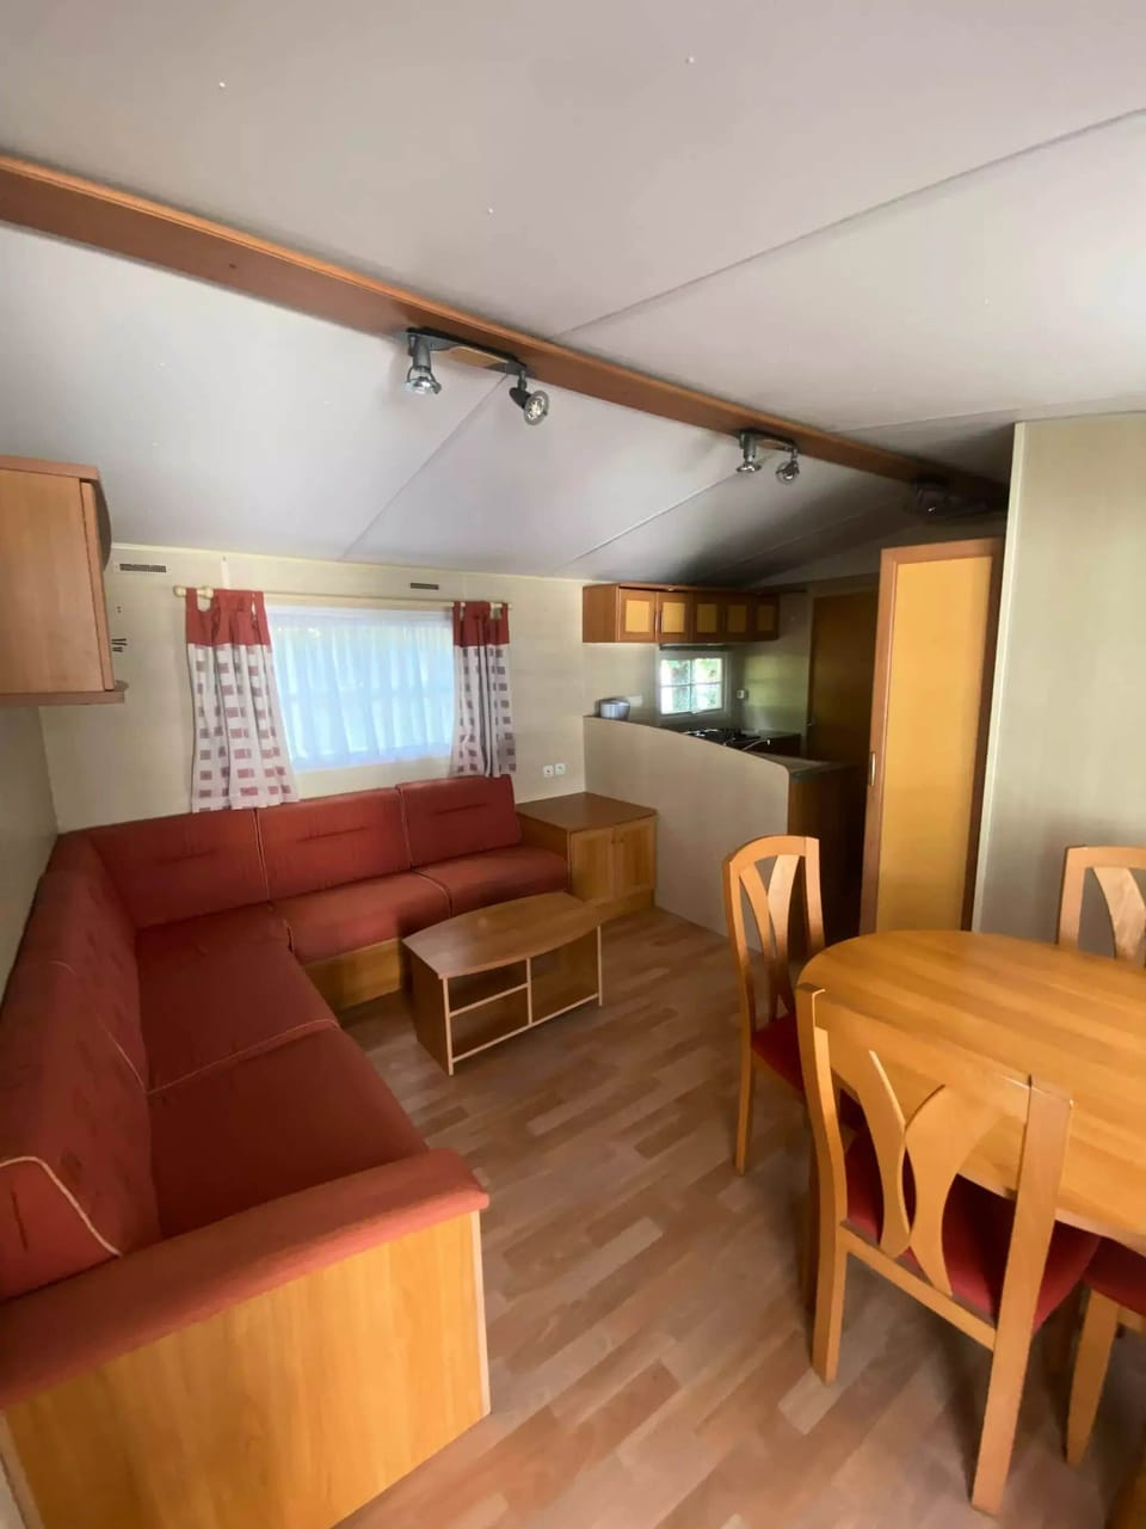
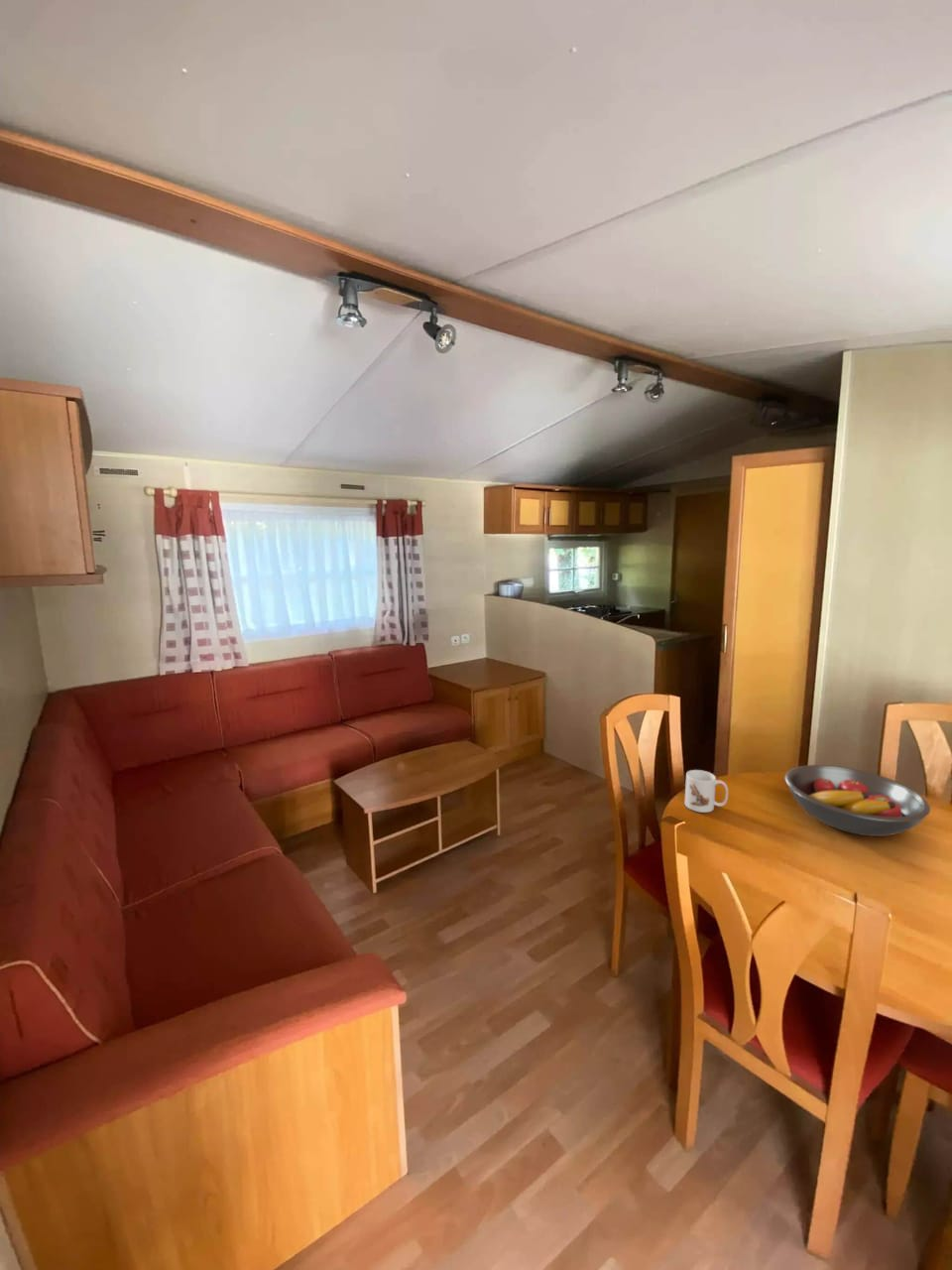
+ fruit bowl [783,764,931,837]
+ mug [684,769,729,814]
